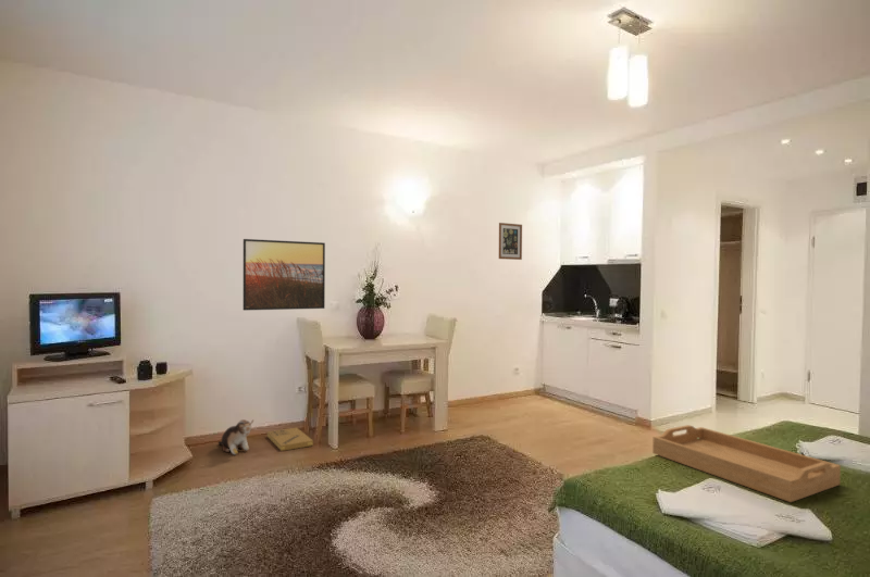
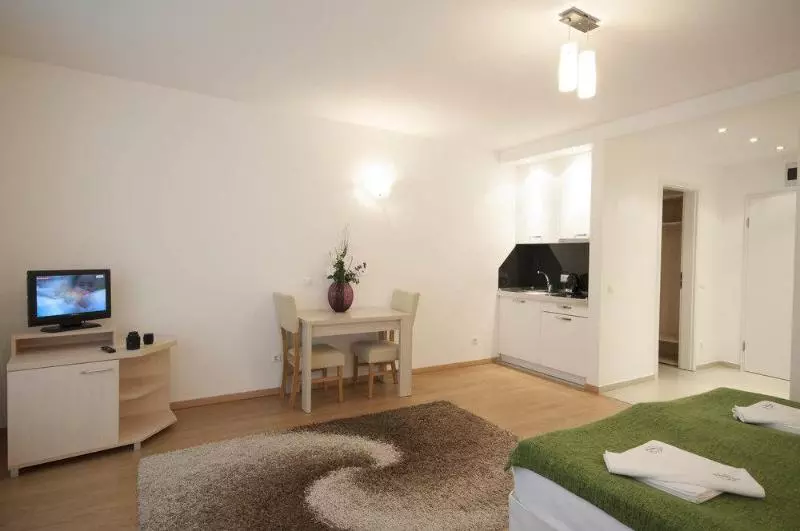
- plush toy [217,418,254,455]
- serving tray [651,424,842,503]
- wall art [498,222,523,261]
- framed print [243,238,326,312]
- cardboard box [266,427,314,452]
